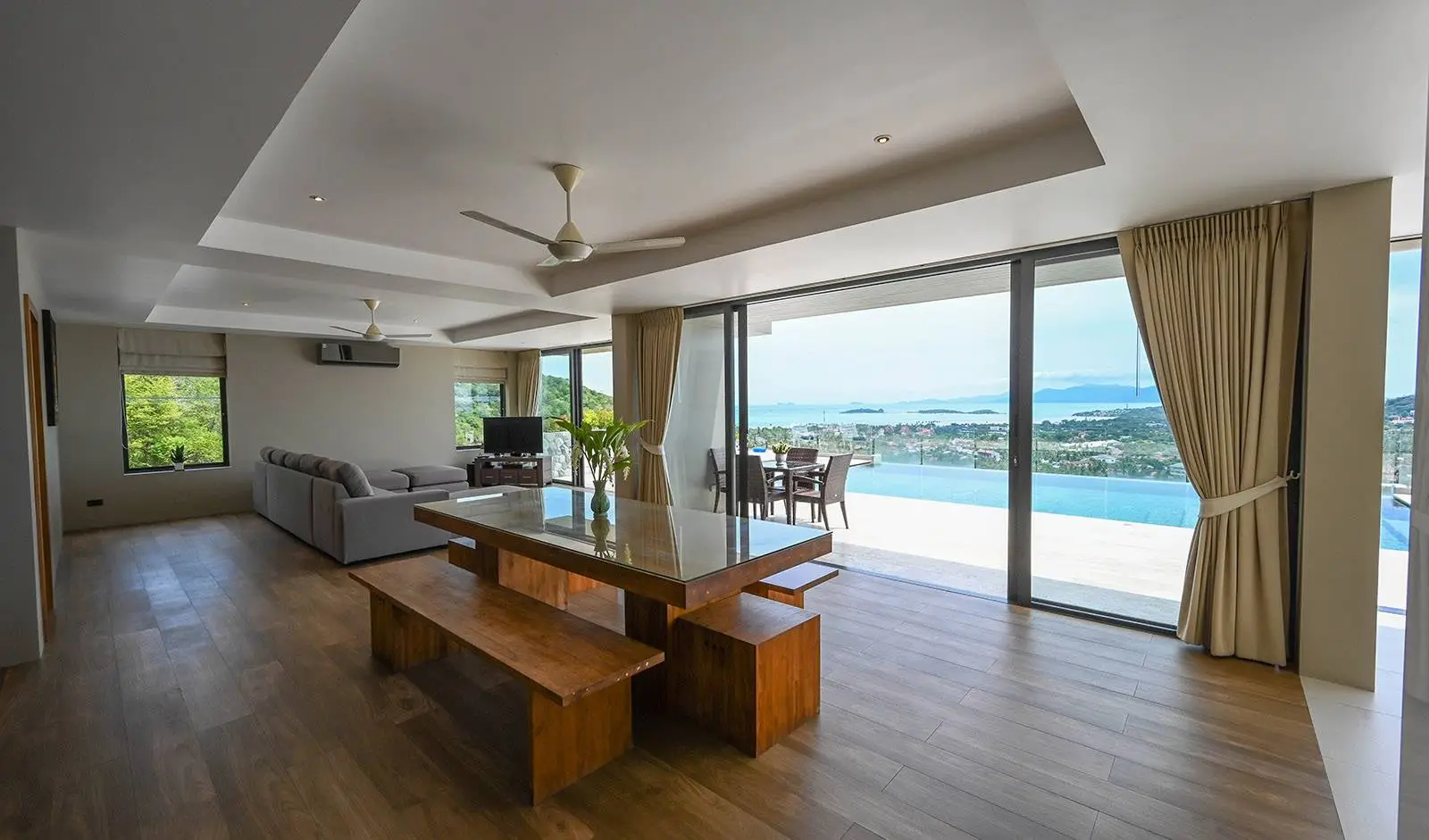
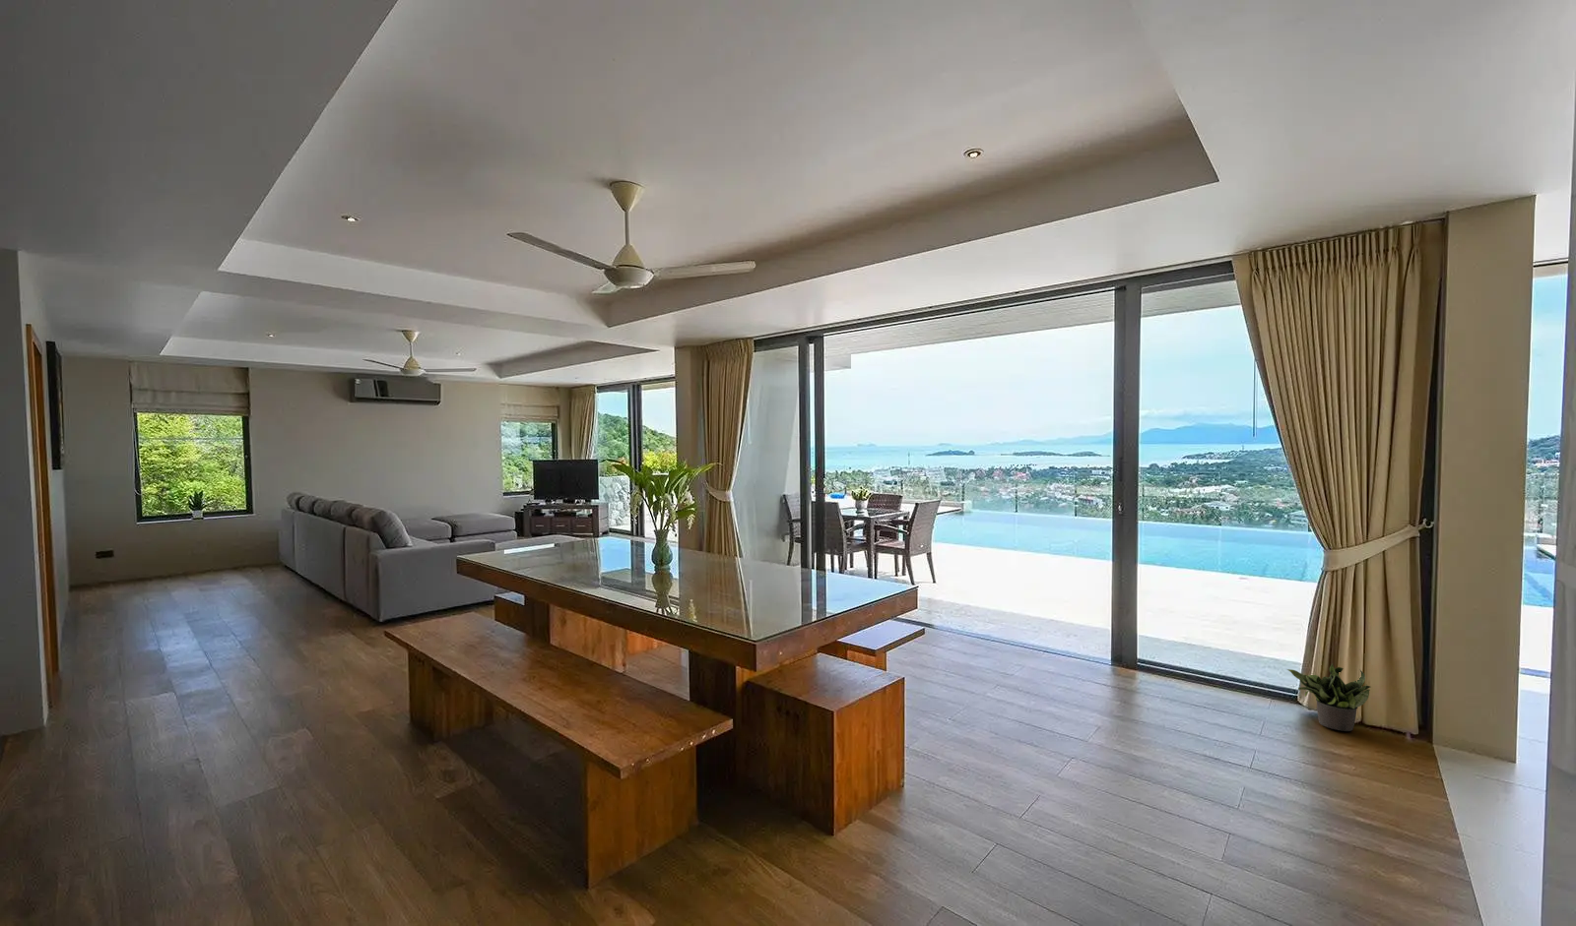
+ potted plant [1286,664,1371,732]
